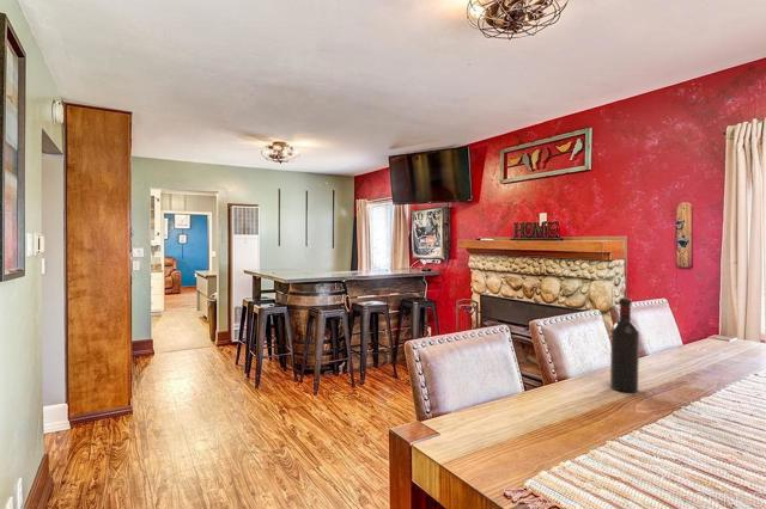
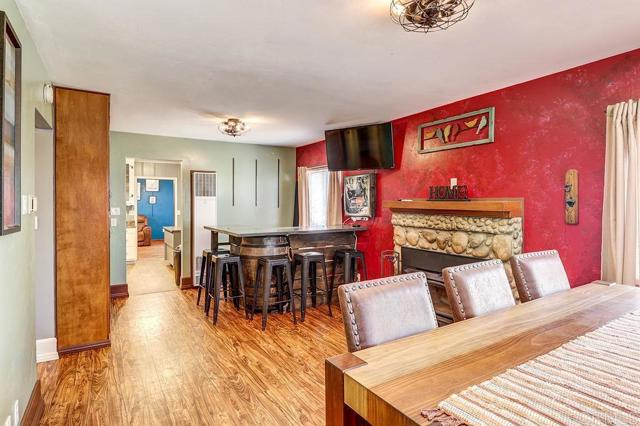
- wine bottle [609,296,640,393]
